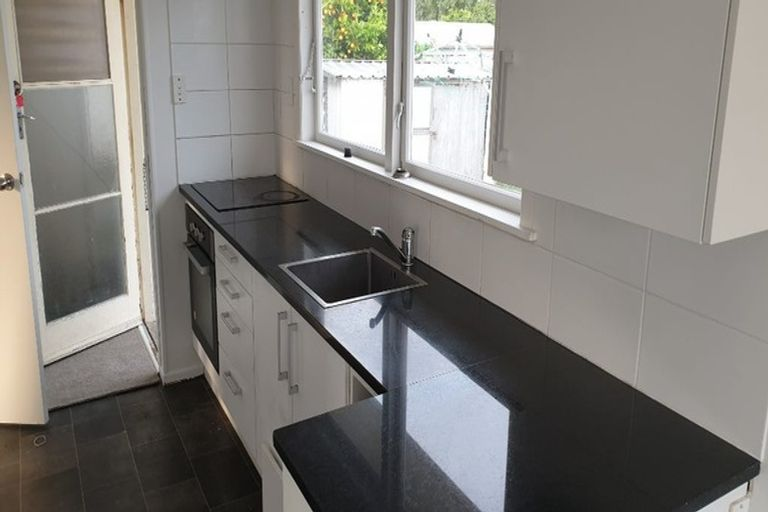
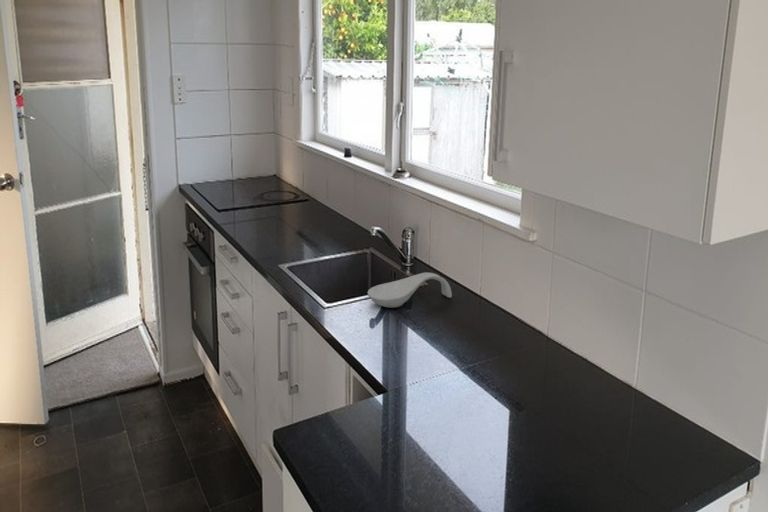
+ spoon rest [367,272,453,309]
